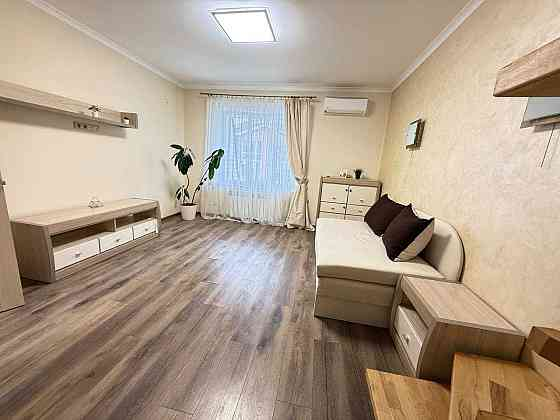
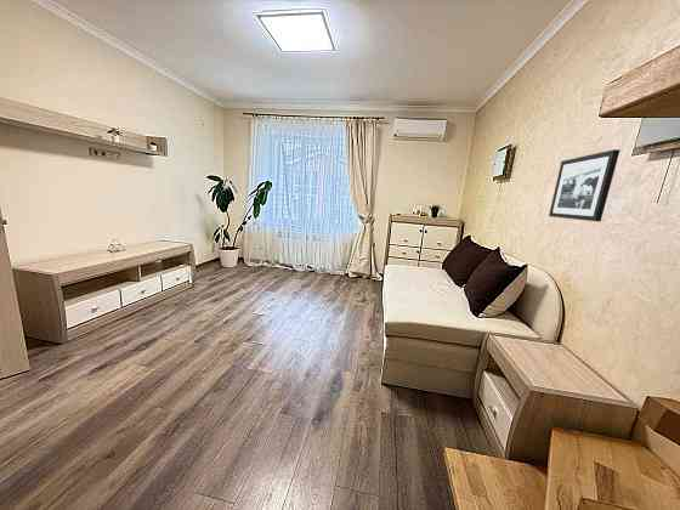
+ picture frame [548,148,620,223]
